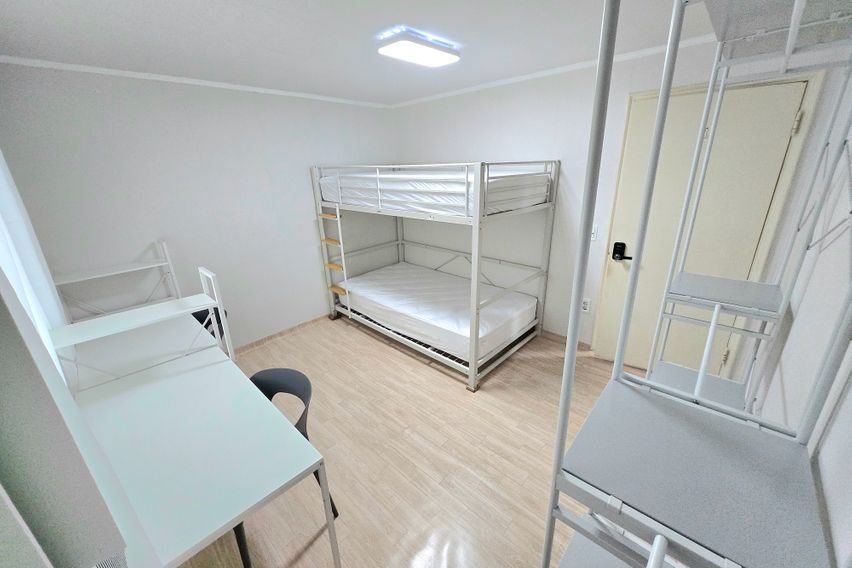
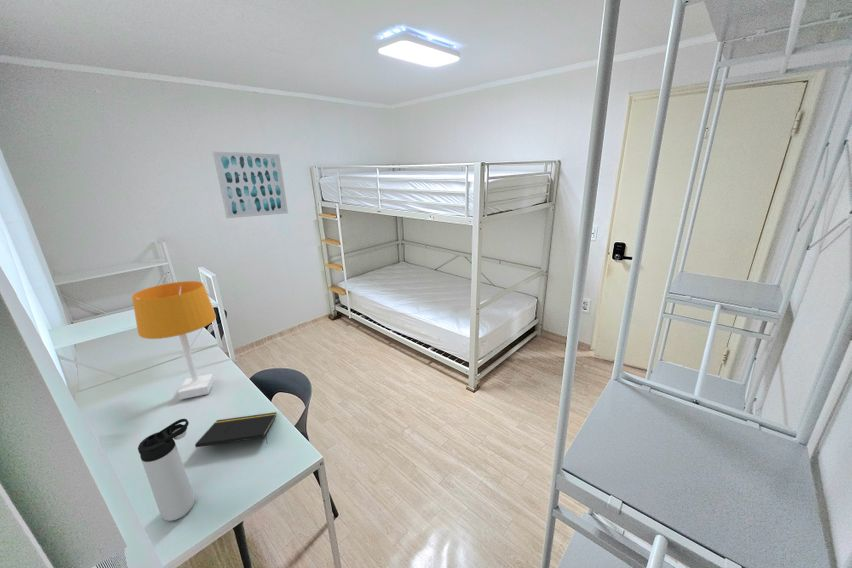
+ wall art [212,150,289,219]
+ thermos bottle [137,418,196,522]
+ desk lamp [131,280,217,401]
+ notepad [194,411,277,449]
